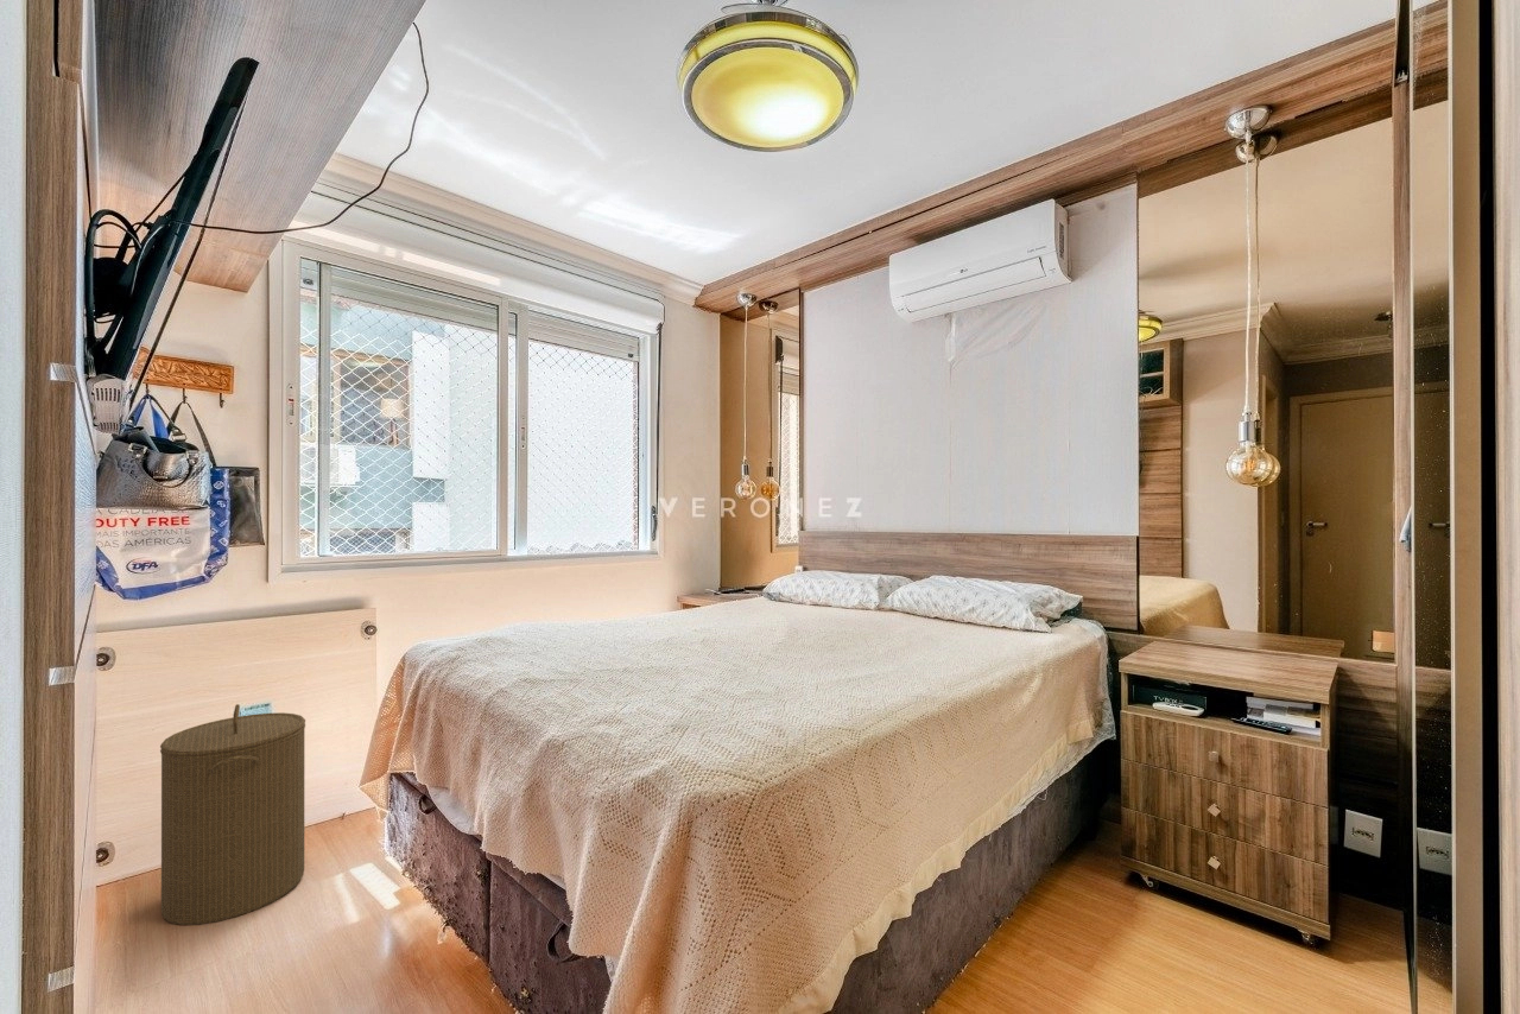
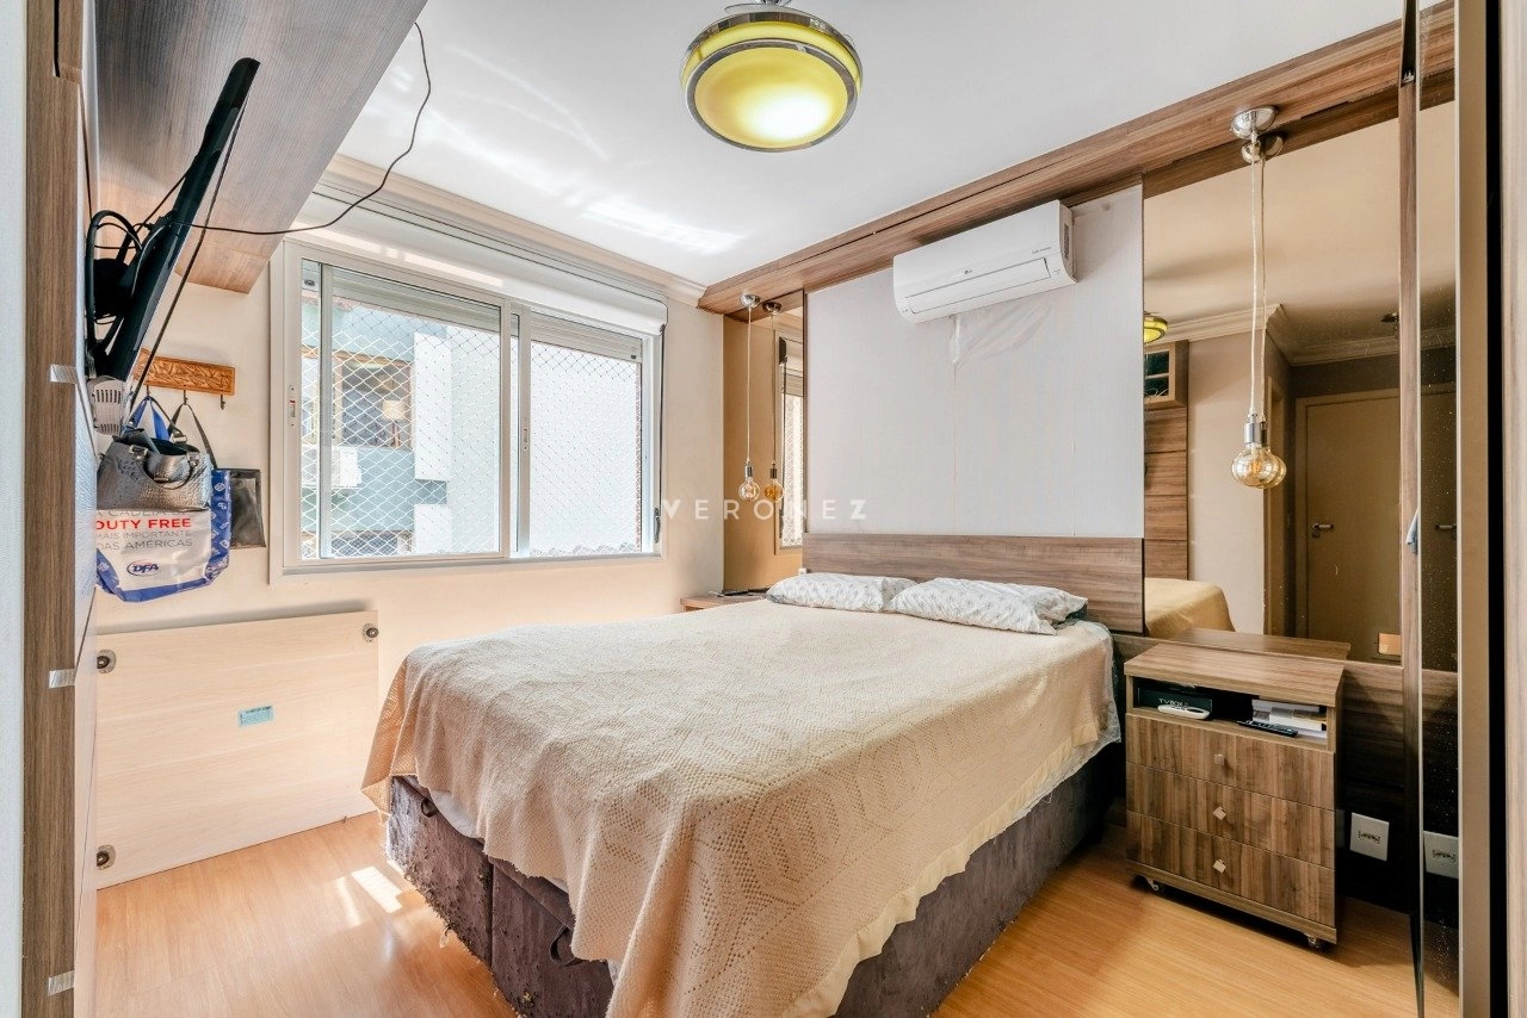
- laundry hamper [159,703,306,926]
